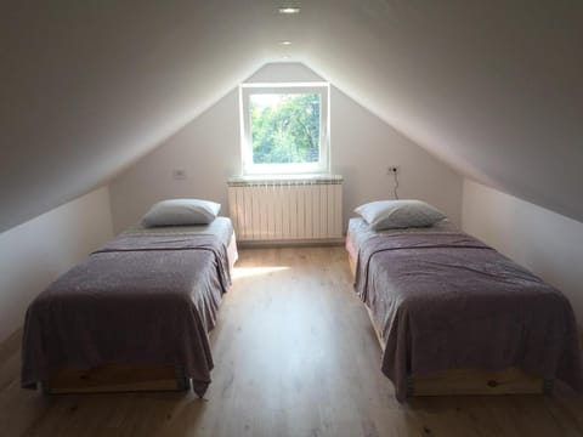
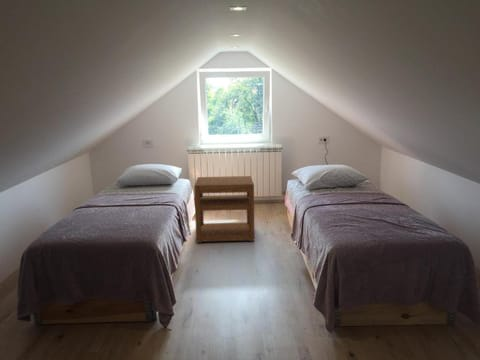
+ nightstand [193,175,255,243]
